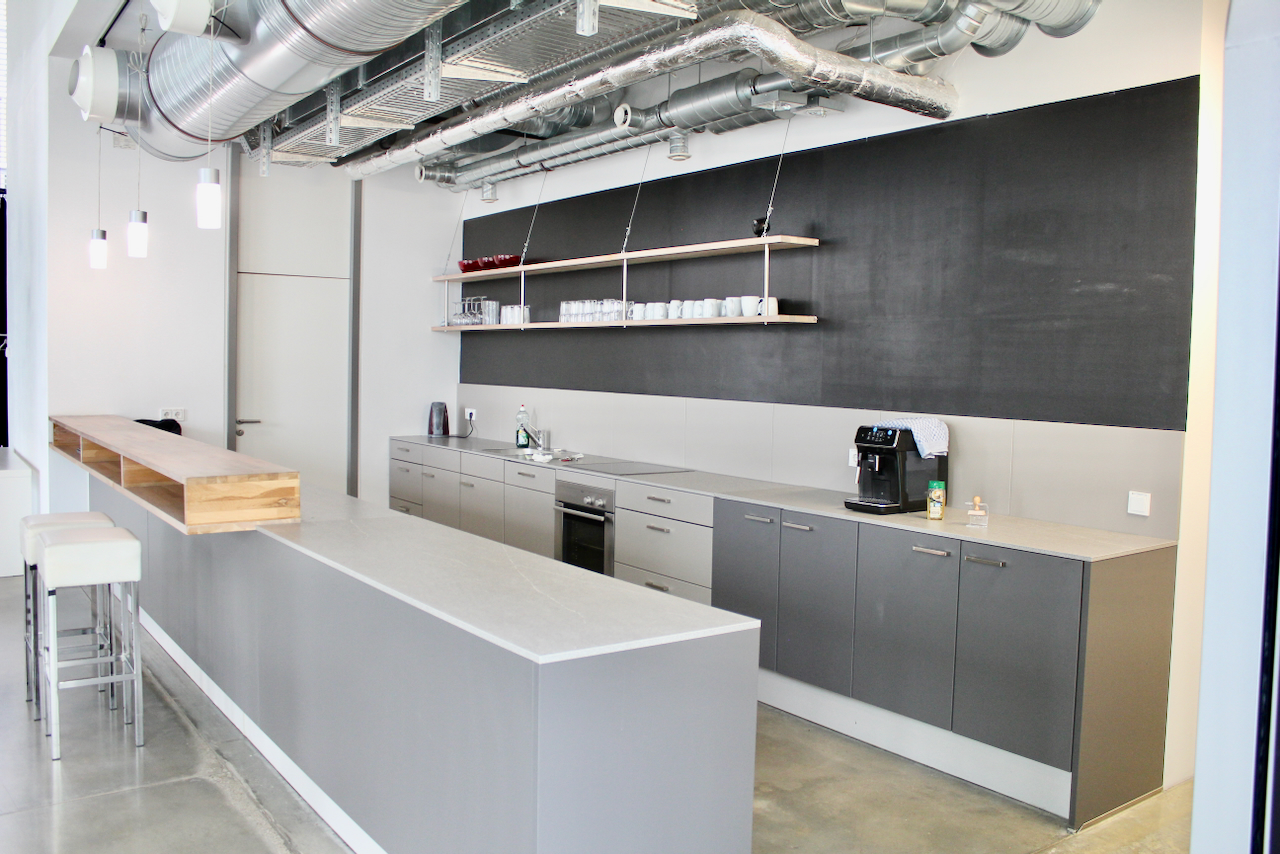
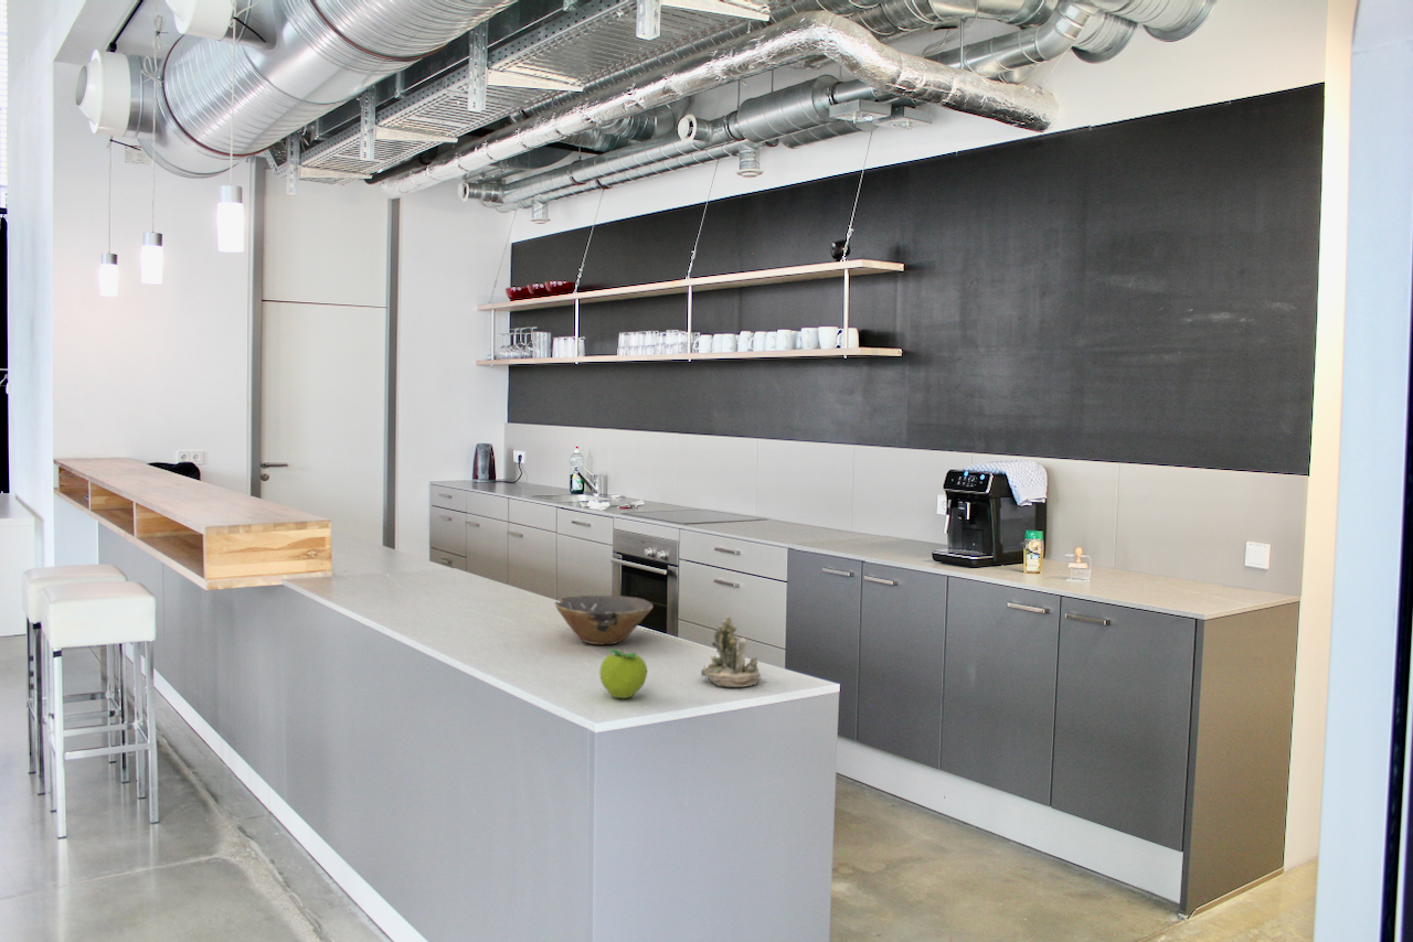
+ succulent planter [700,614,762,688]
+ fruit [598,647,648,699]
+ bowl [554,595,654,645]
